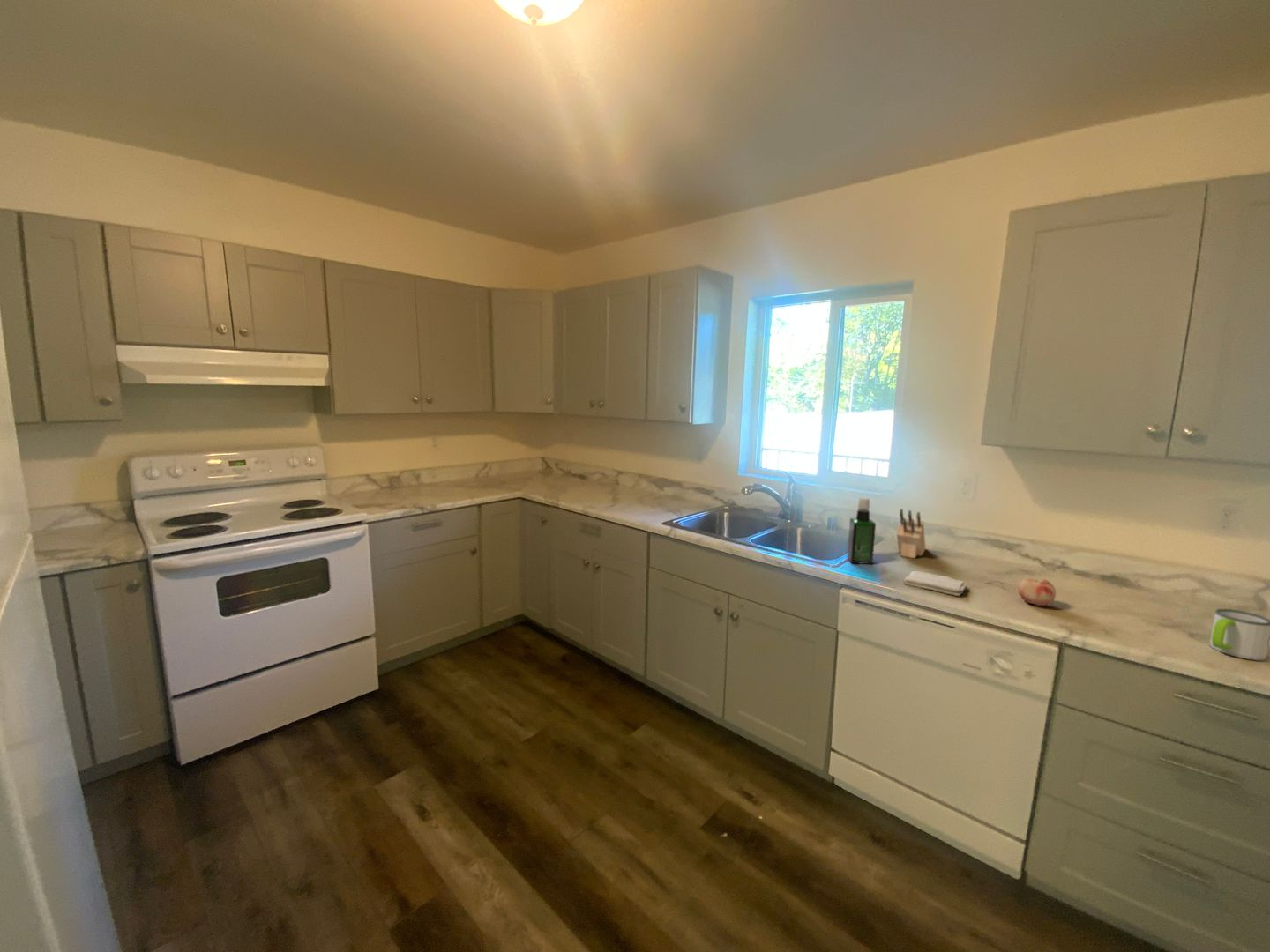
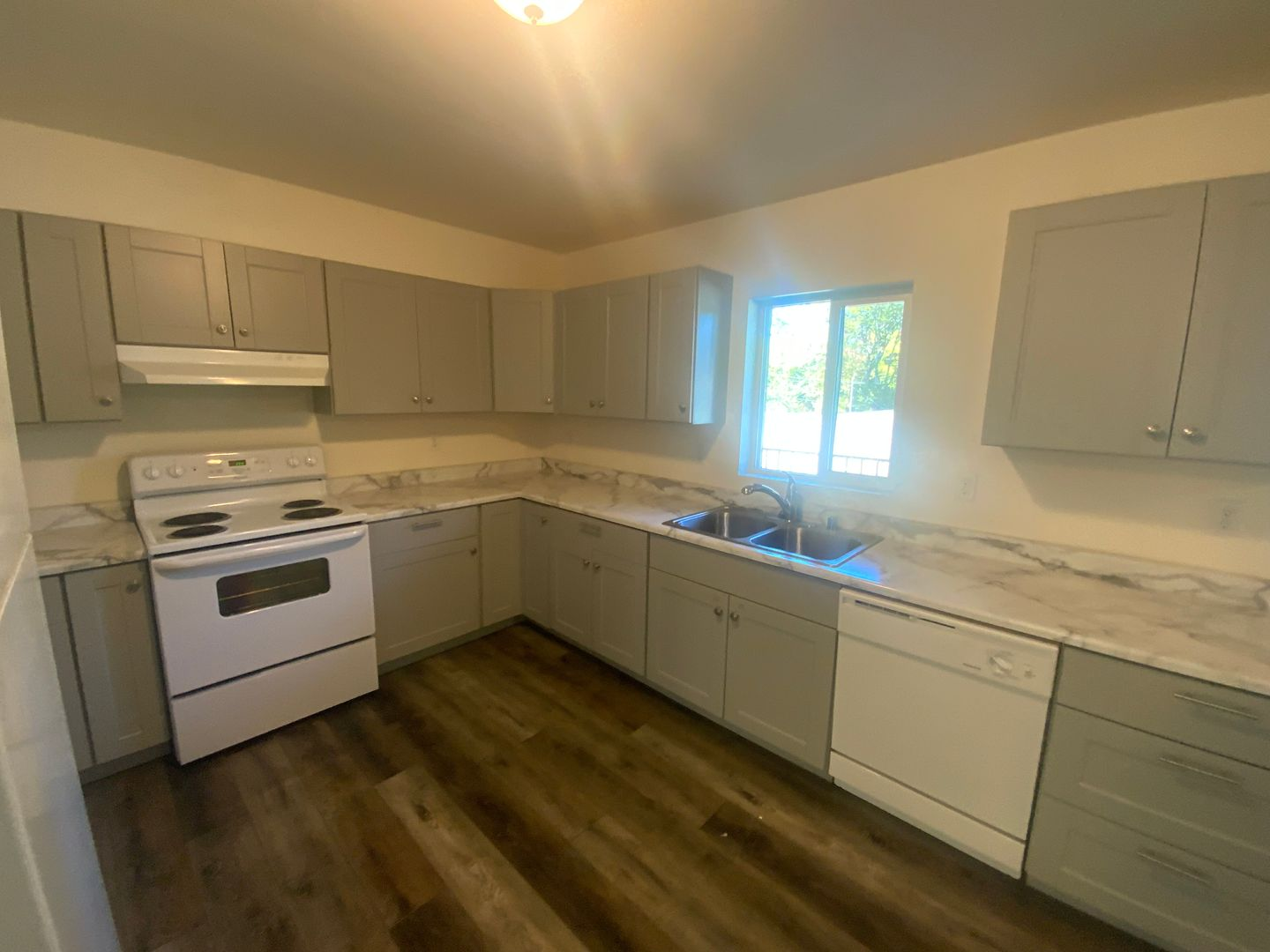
- mug [1209,608,1270,661]
- washcloth [903,570,967,597]
- spray bottle [847,497,877,565]
- fruit [1017,577,1057,606]
- knife block [896,508,927,559]
